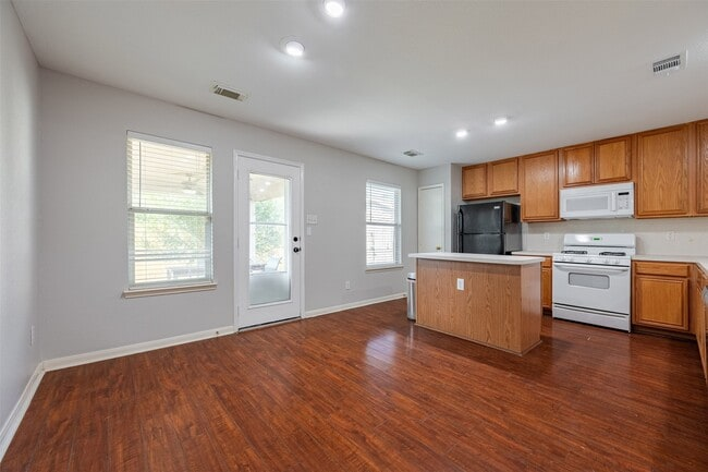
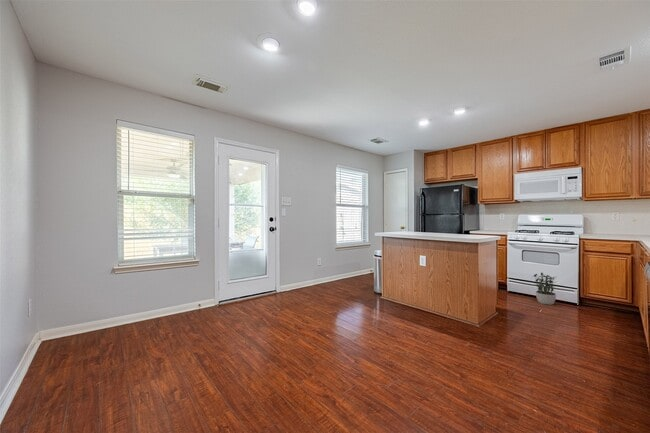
+ potted plant [531,272,558,306]
